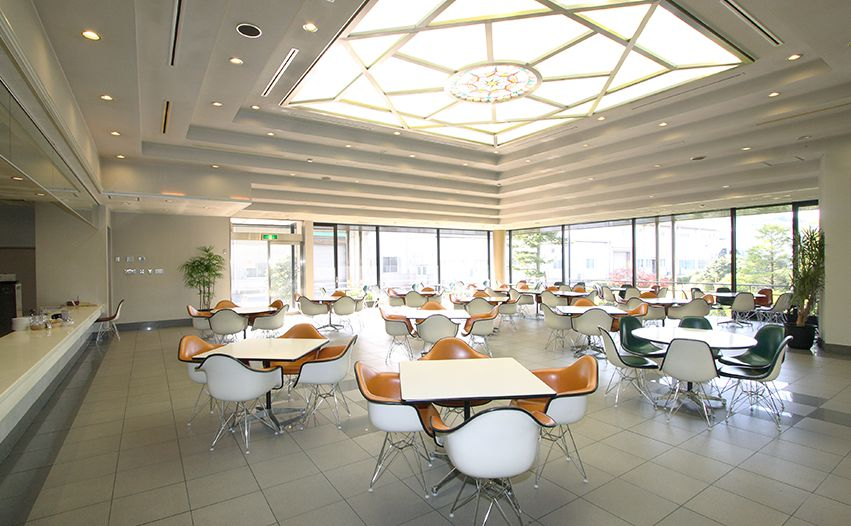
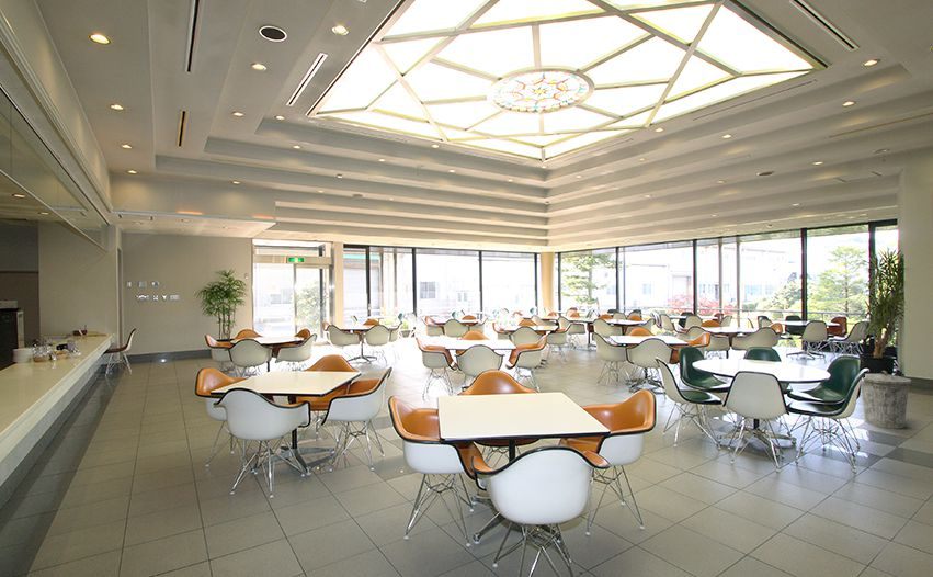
+ trash can [861,370,912,430]
